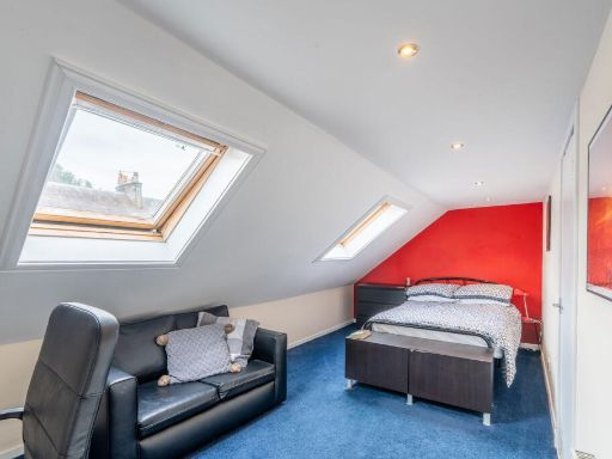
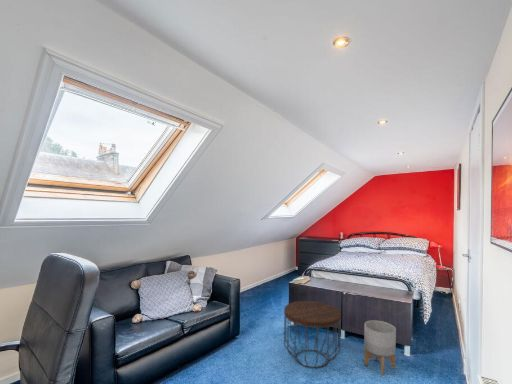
+ side table [283,300,342,369]
+ planter [363,319,397,376]
